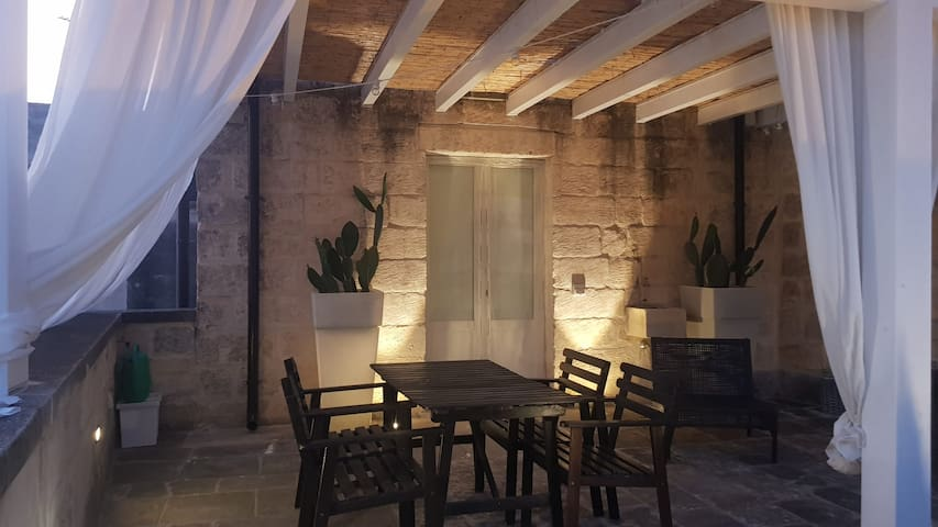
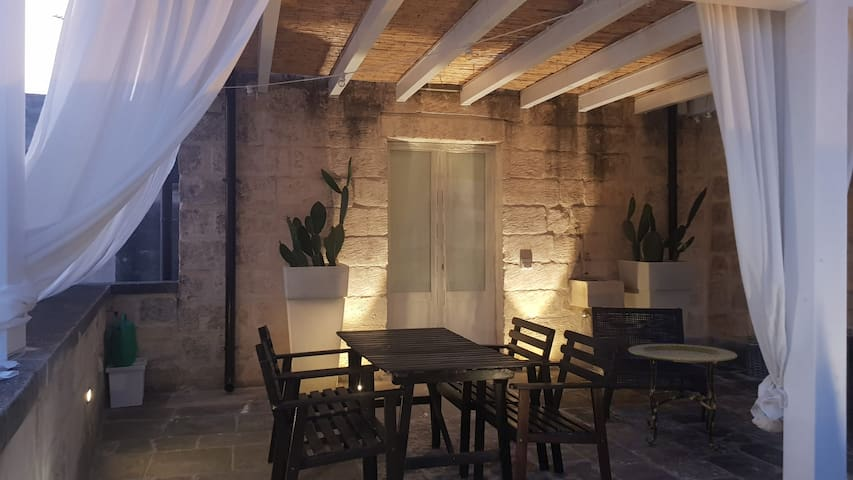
+ side table [627,343,738,452]
